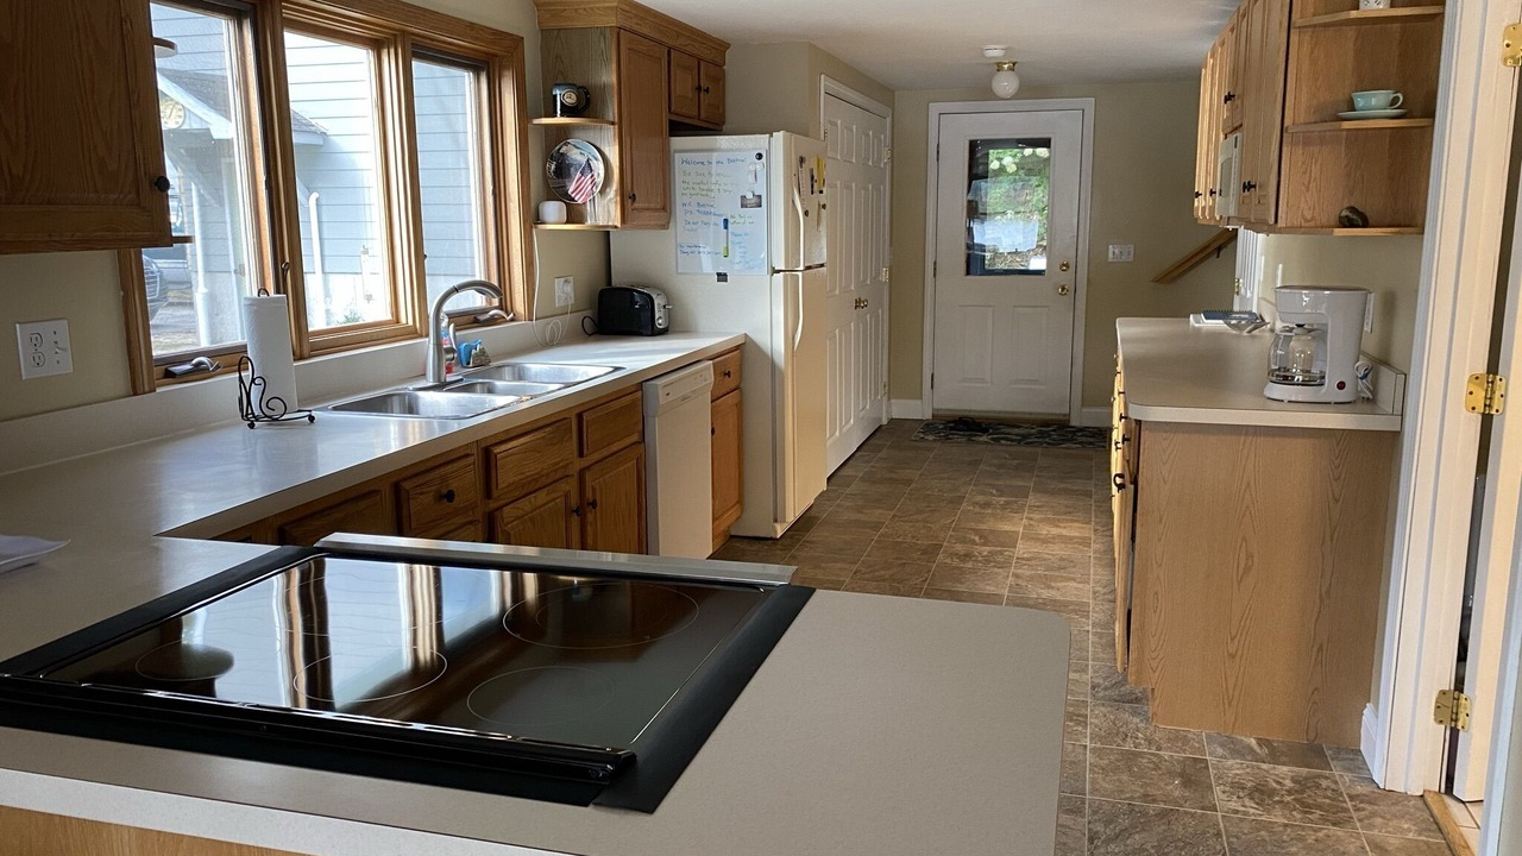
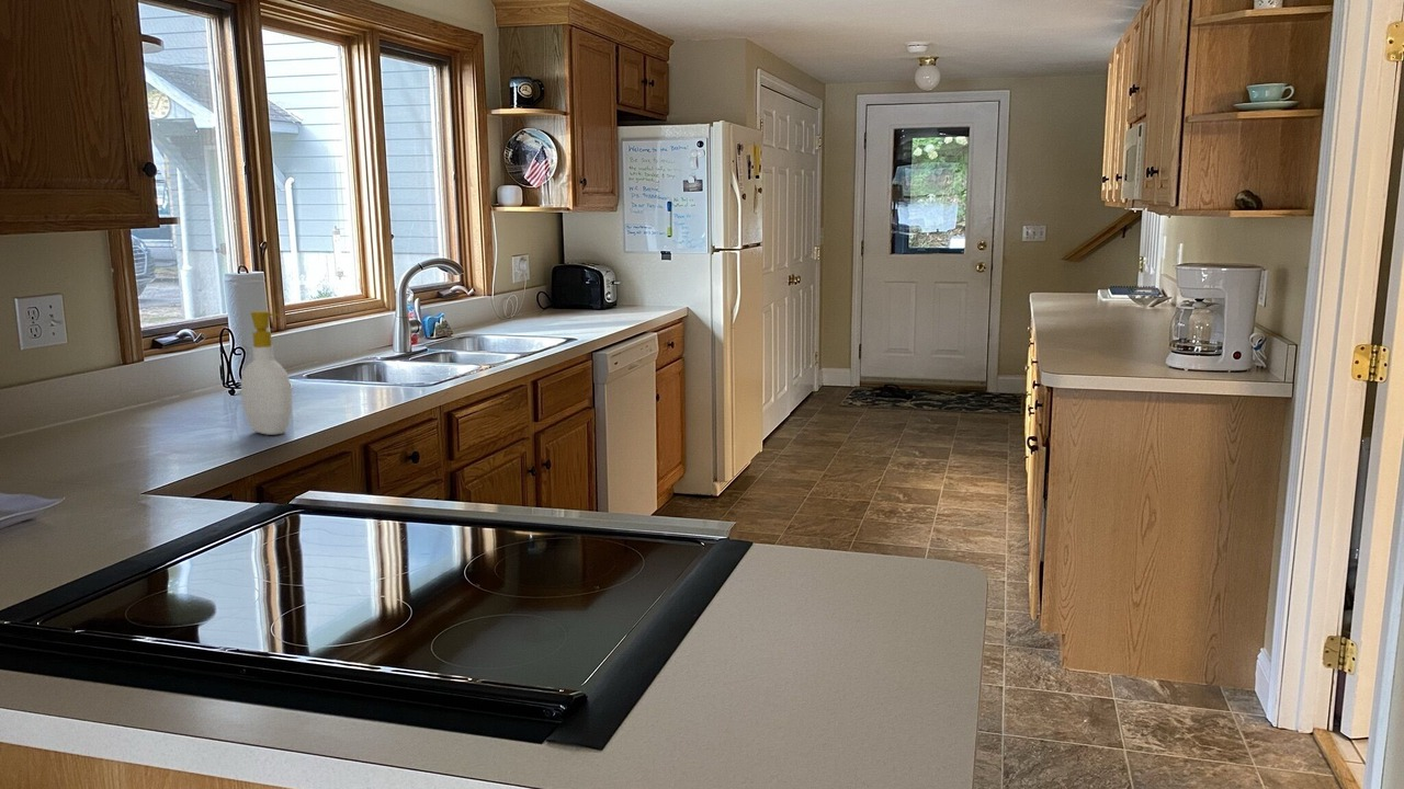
+ soap bottle [240,310,293,436]
